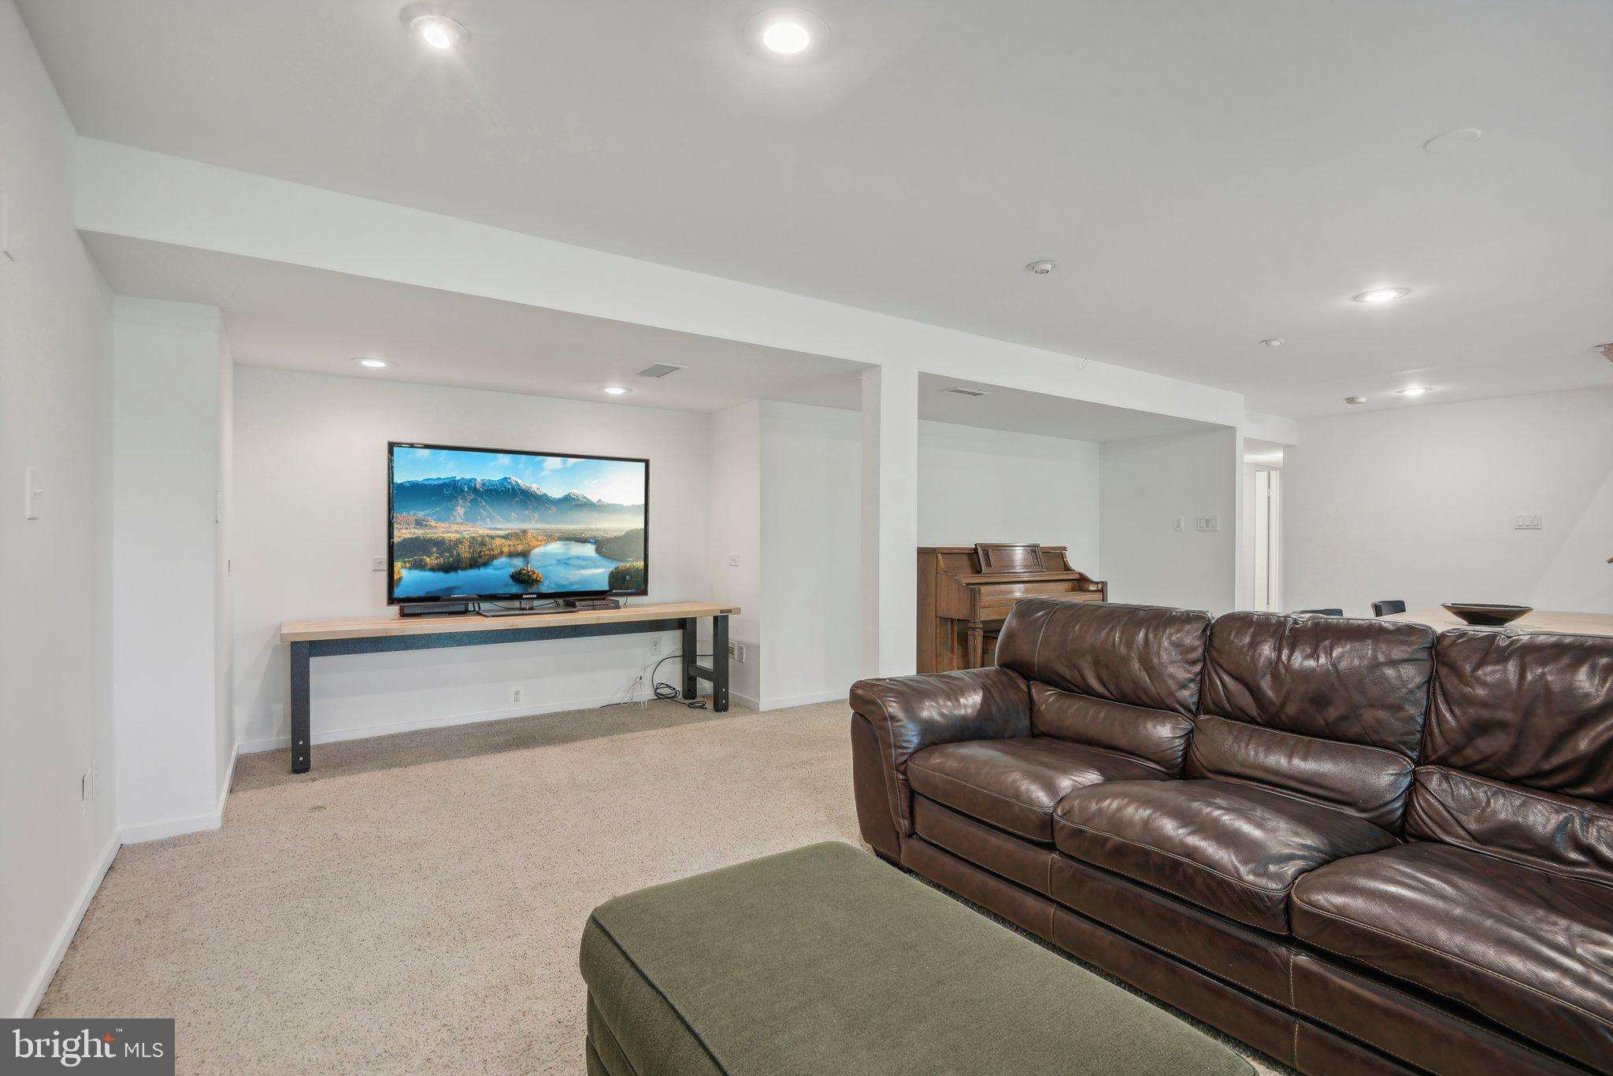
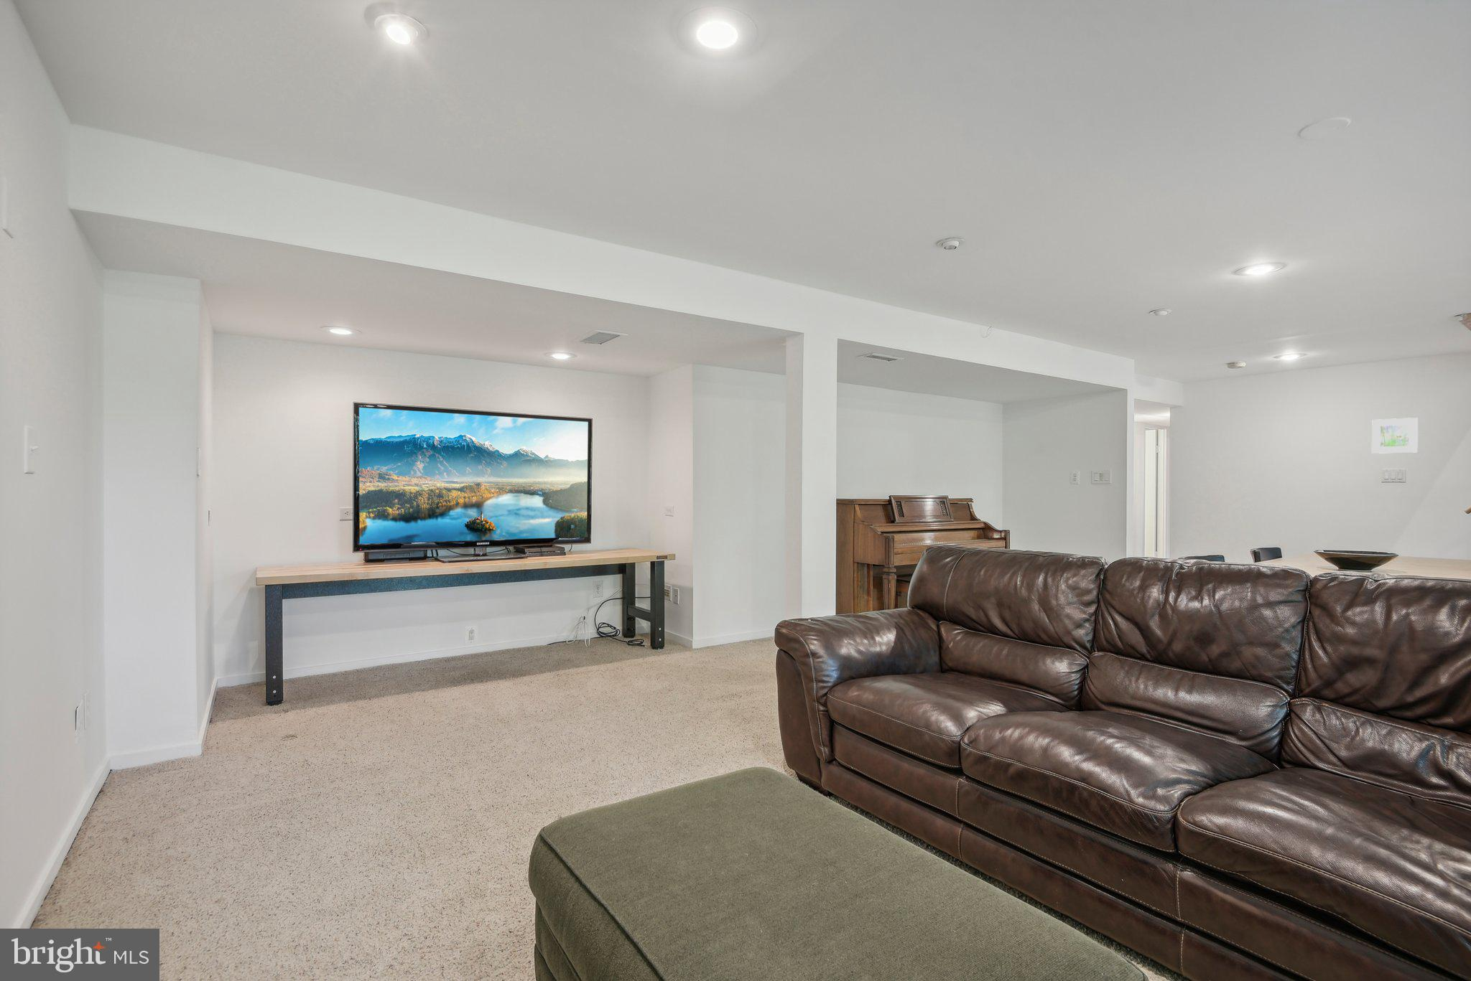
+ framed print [1371,417,1420,454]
